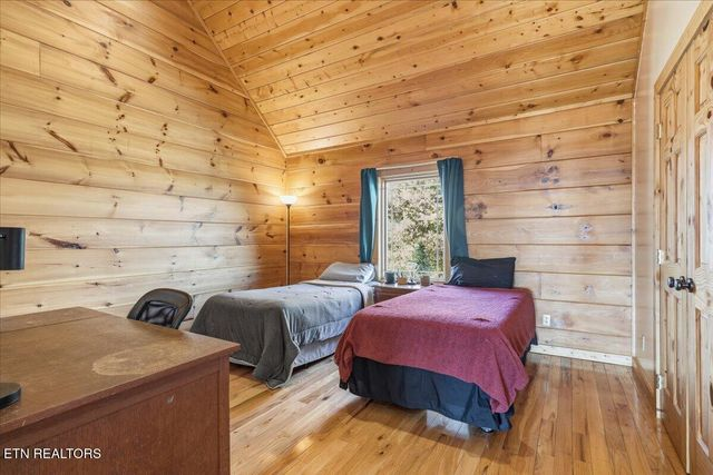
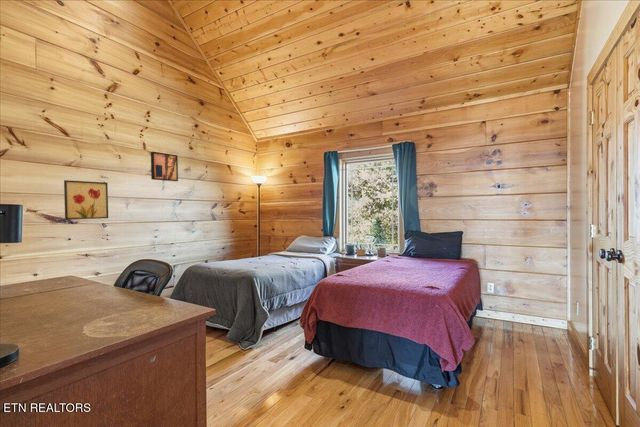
+ wall art [63,179,109,220]
+ wall art [150,151,179,182]
